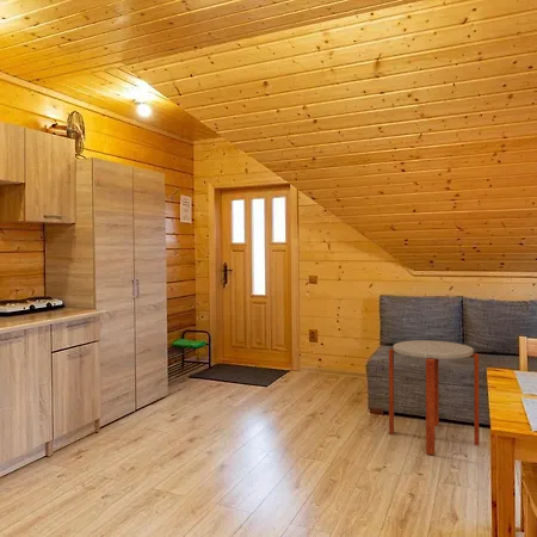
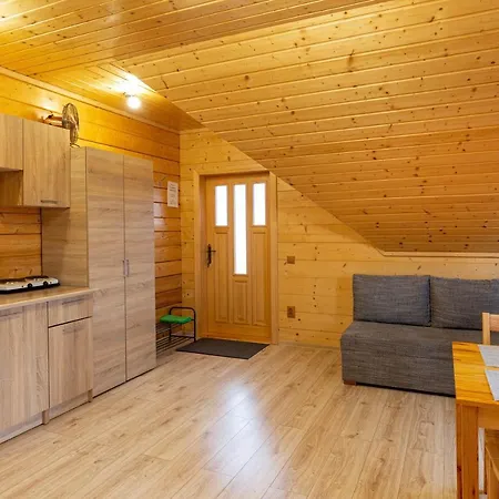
- side table [388,339,480,456]
